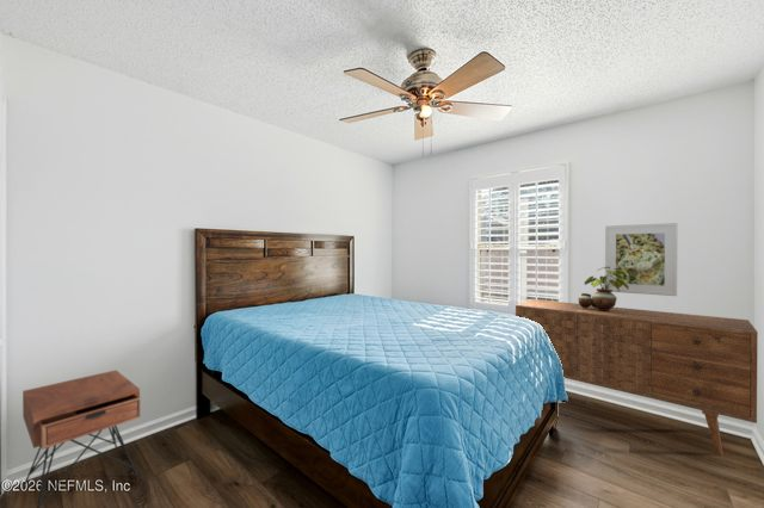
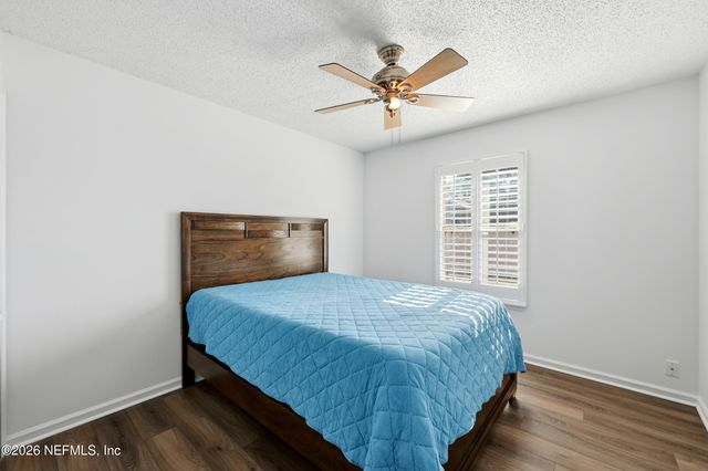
- cabinet [515,298,759,458]
- nightstand [21,368,141,508]
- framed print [604,222,679,297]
- potted plant [578,266,629,310]
